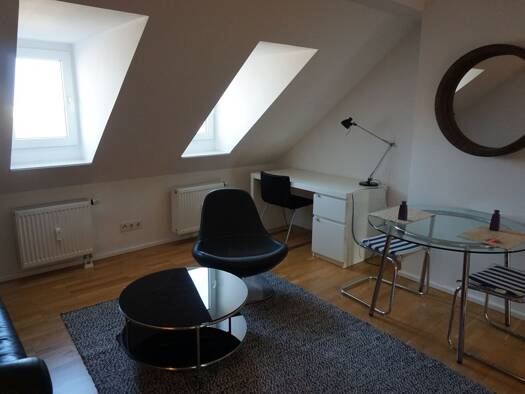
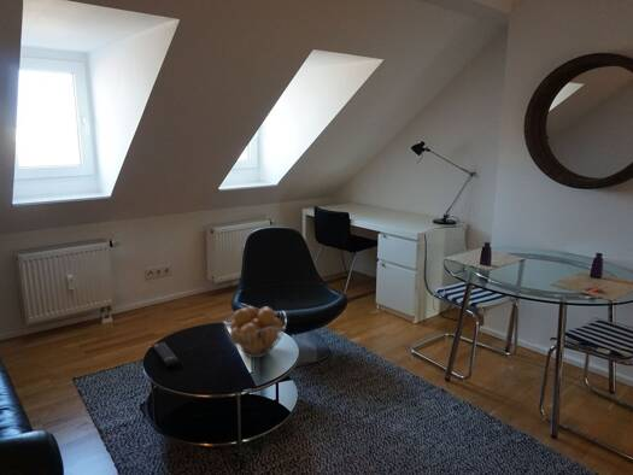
+ remote control [152,341,181,368]
+ fruit basket [222,305,288,358]
